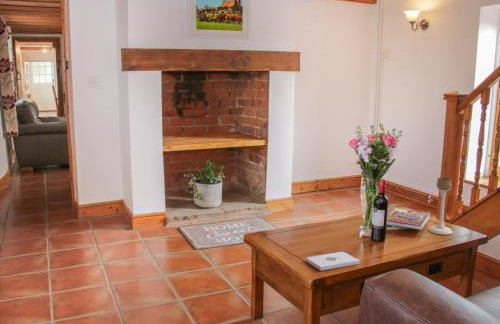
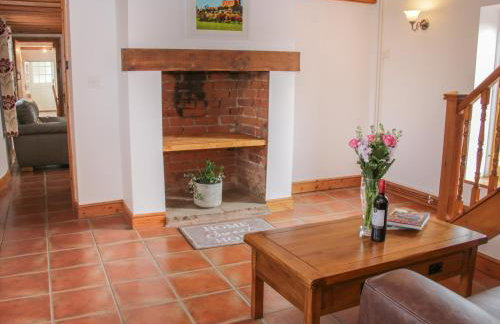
- notepad [306,251,361,272]
- candle holder [428,176,454,236]
